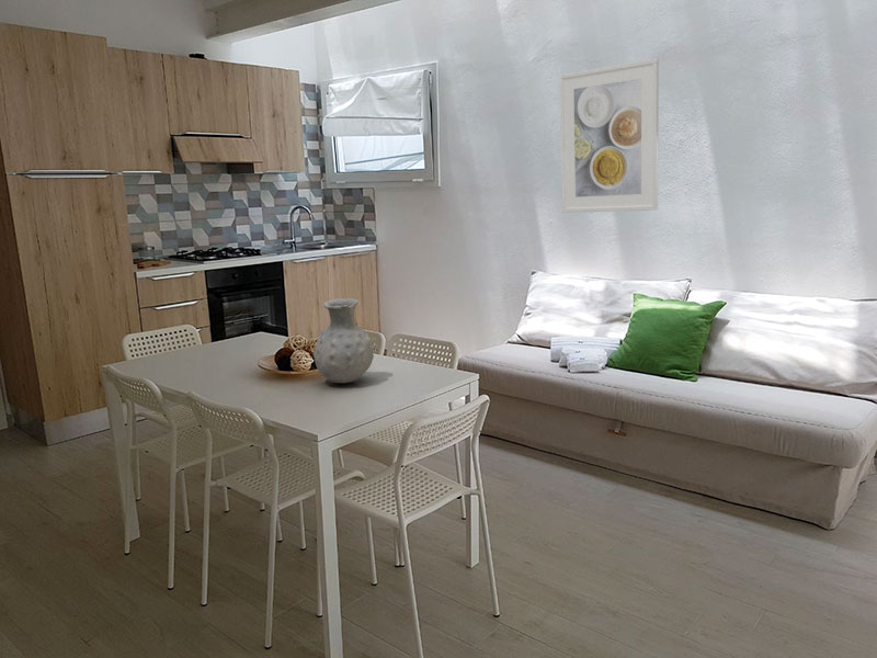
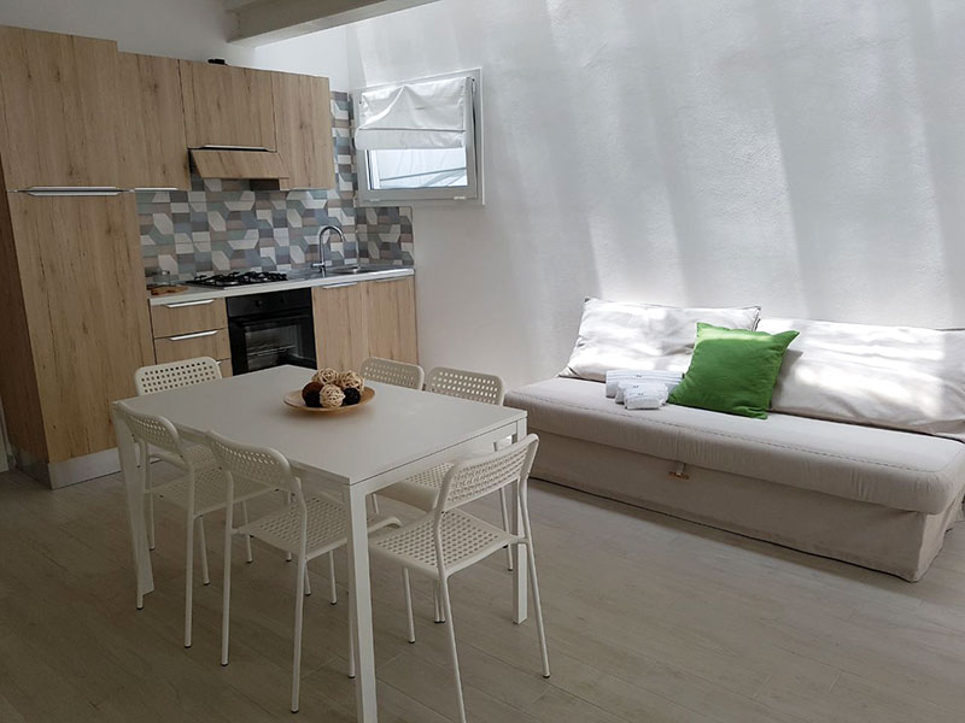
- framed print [559,57,660,214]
- vase [312,297,375,384]
